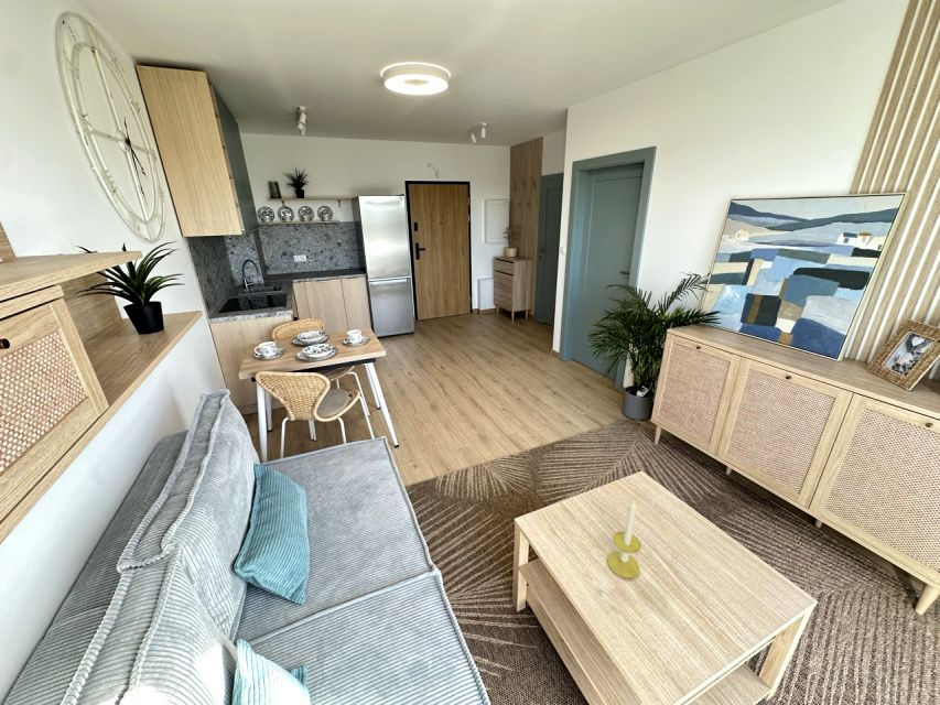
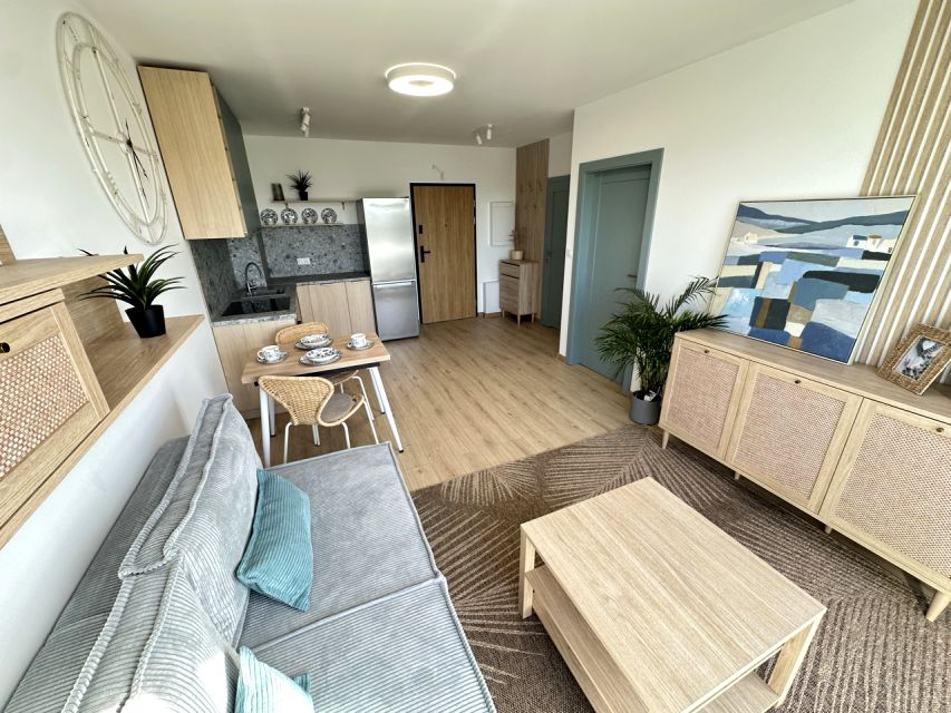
- candle [606,498,642,579]
